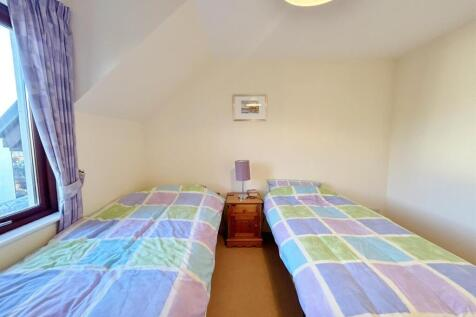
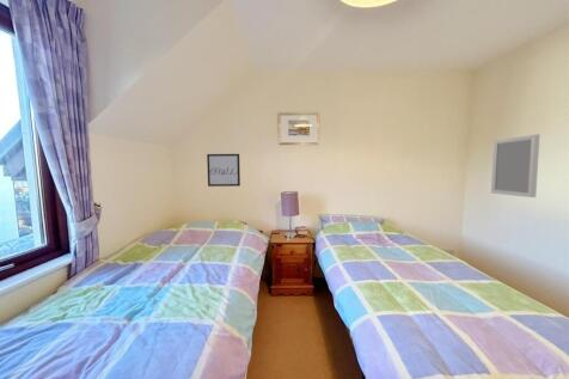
+ home mirror [490,133,542,198]
+ wall art [206,153,241,188]
